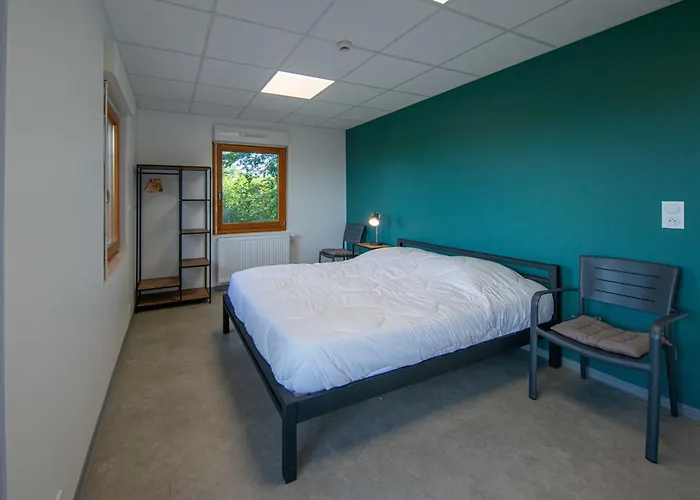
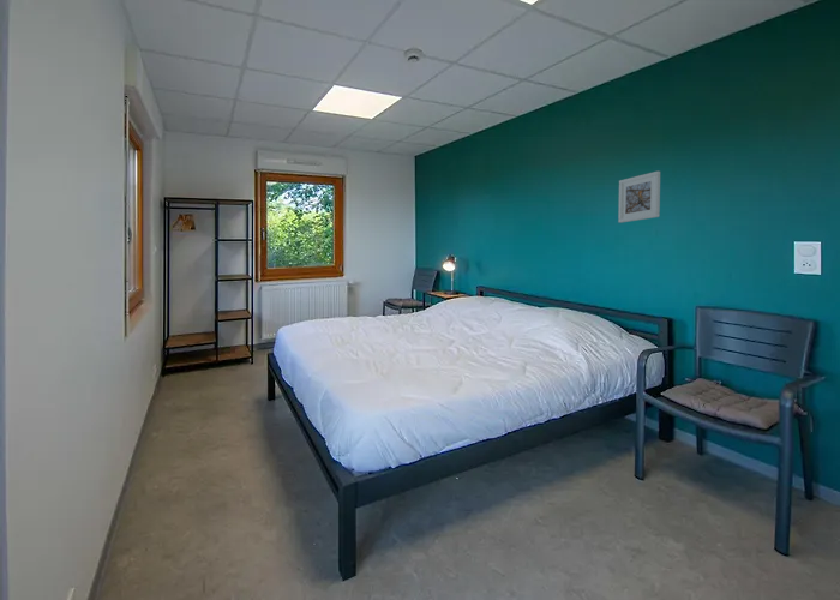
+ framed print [617,170,661,223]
